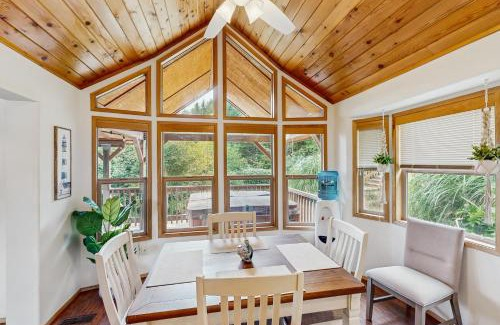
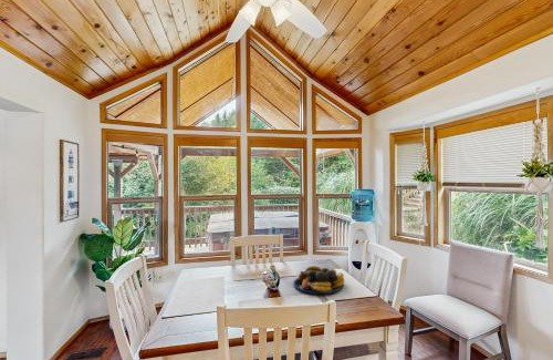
+ fruit bowl [292,265,346,295]
